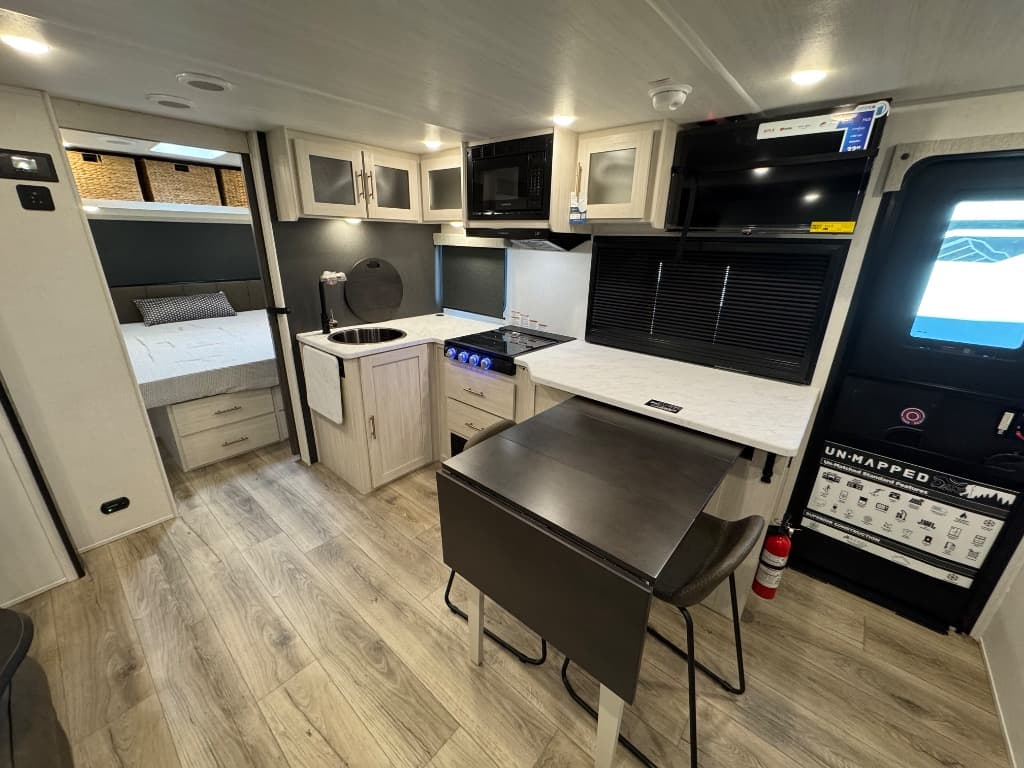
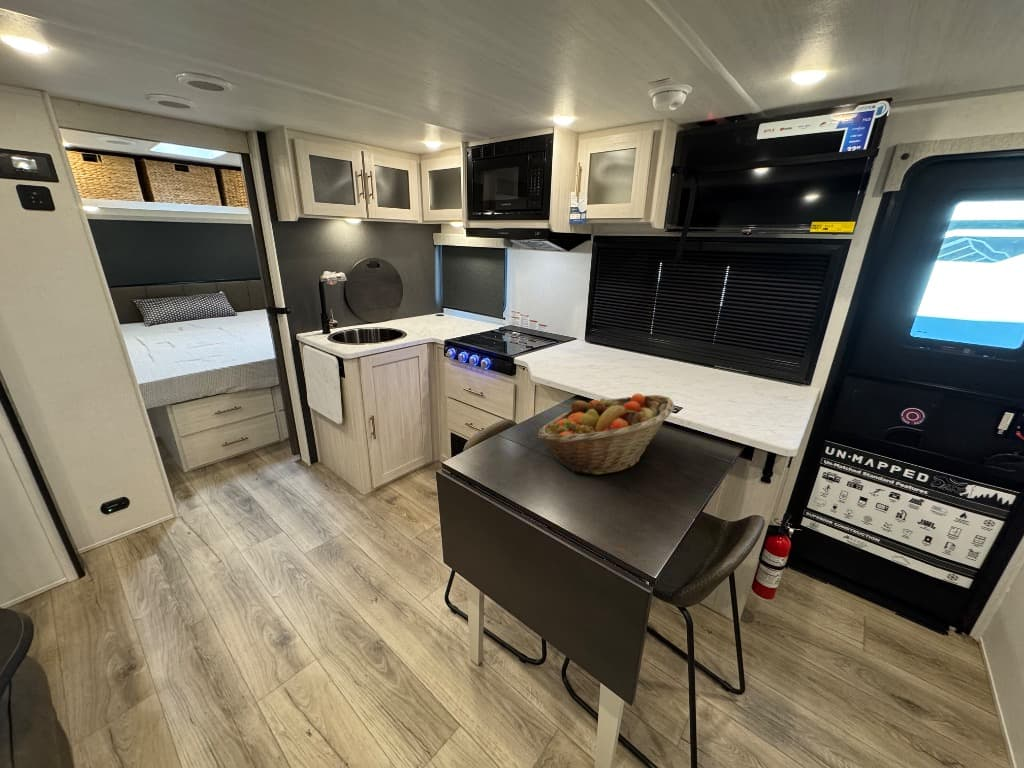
+ fruit basket [537,392,675,476]
